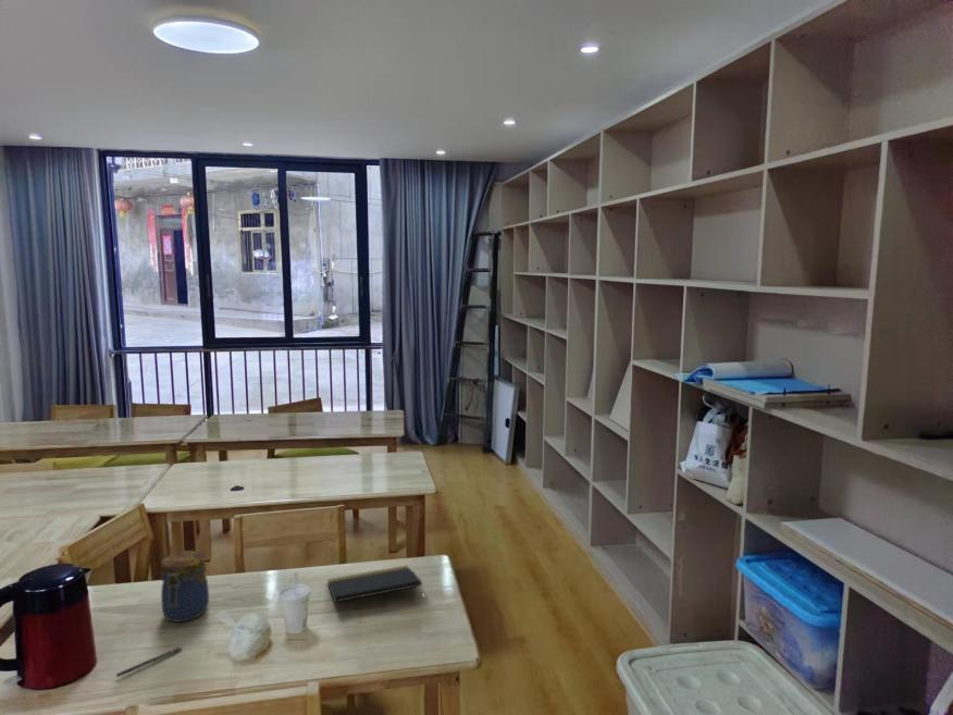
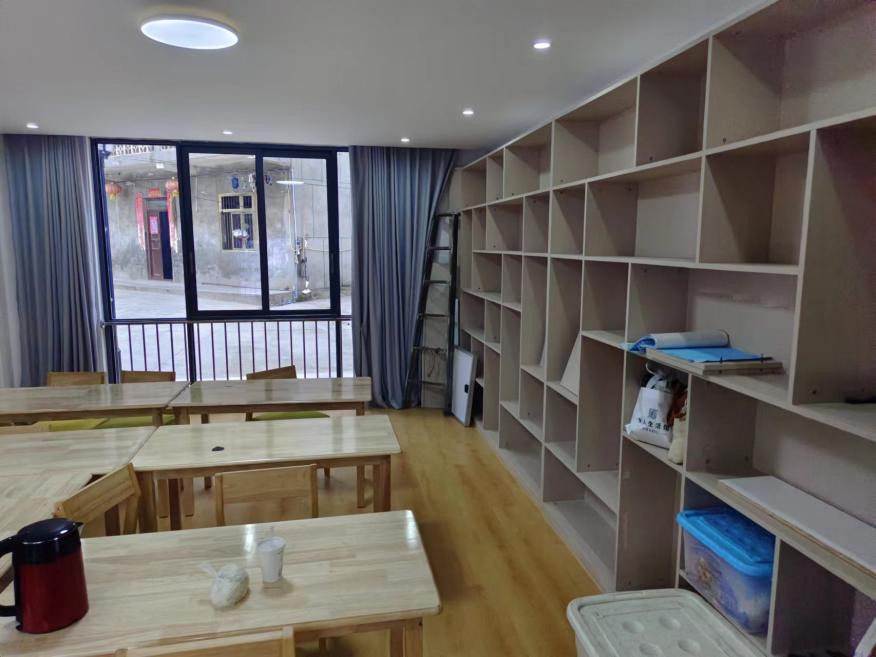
- notepad [326,565,424,603]
- pen [115,645,185,678]
- jar [160,550,210,624]
